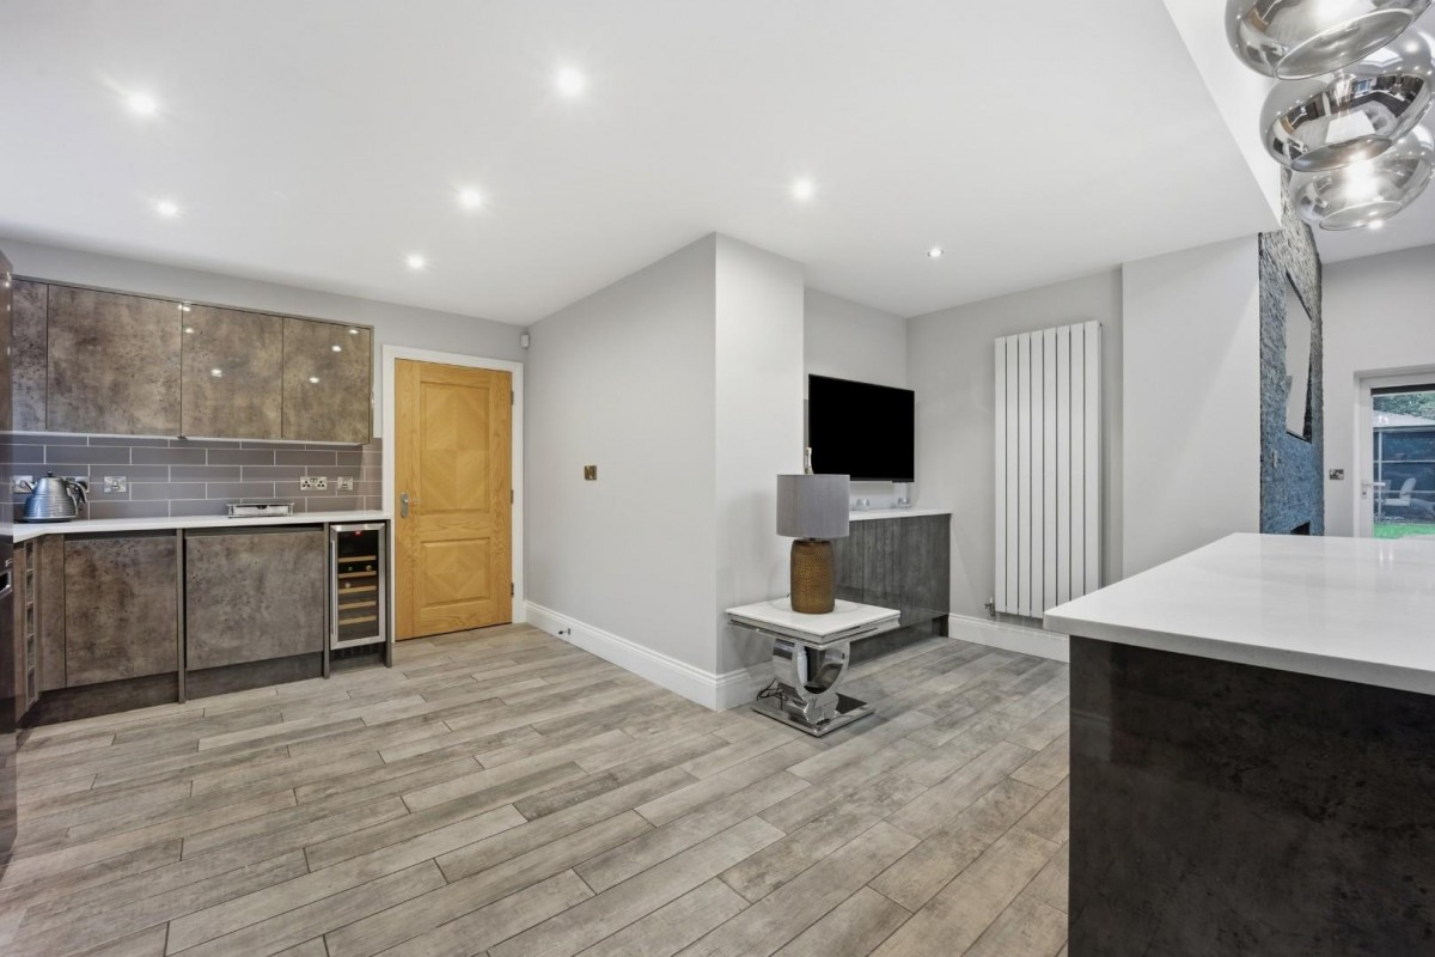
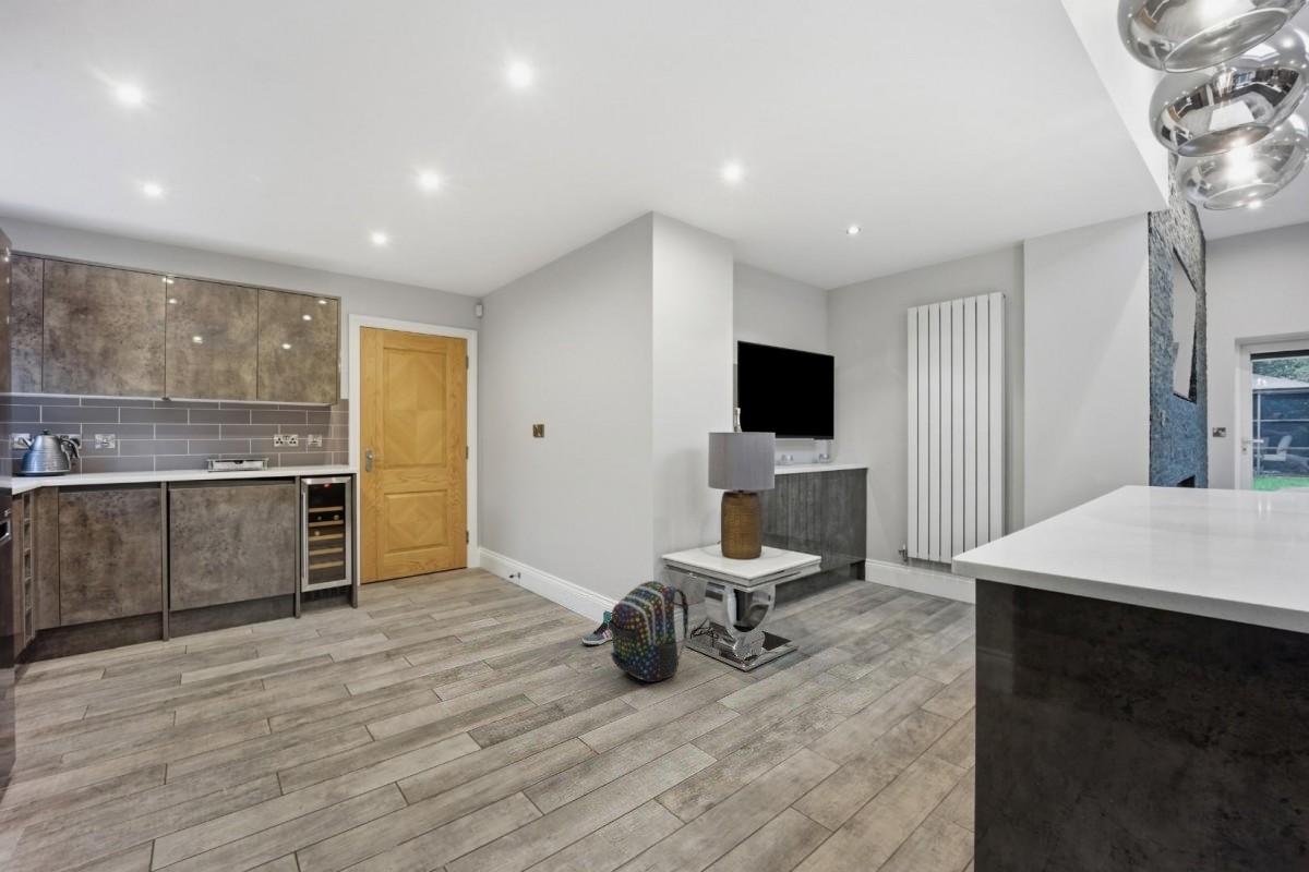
+ backpack [608,580,689,683]
+ sneaker [581,609,613,646]
